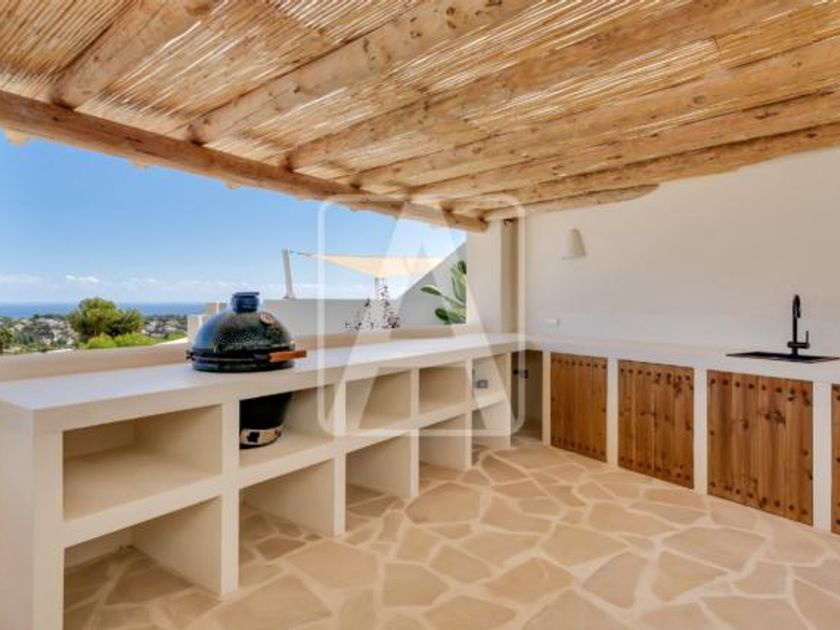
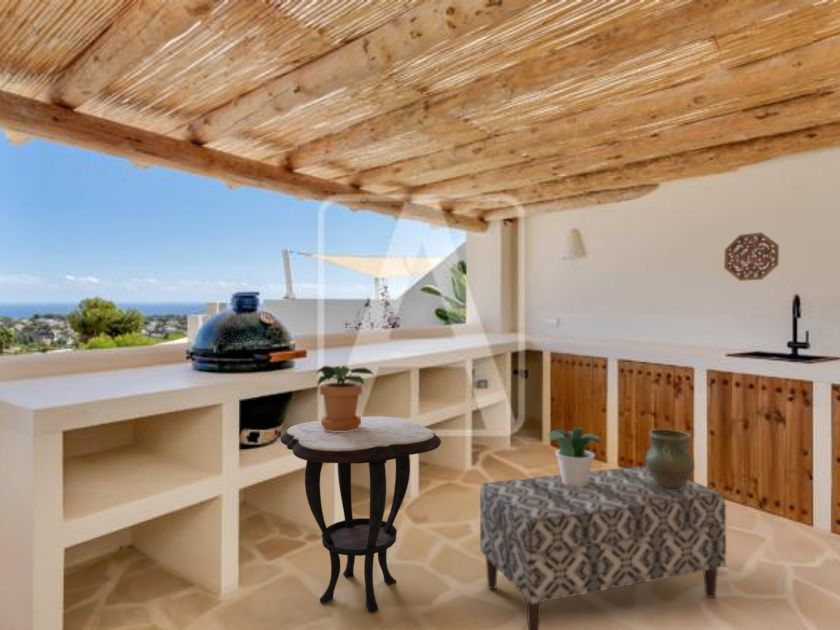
+ side table [280,415,442,613]
+ ceramic jug [644,428,695,489]
+ decorative platter [723,231,780,282]
+ potted plant [546,427,602,487]
+ potted plant [315,365,376,432]
+ bench [479,465,727,630]
